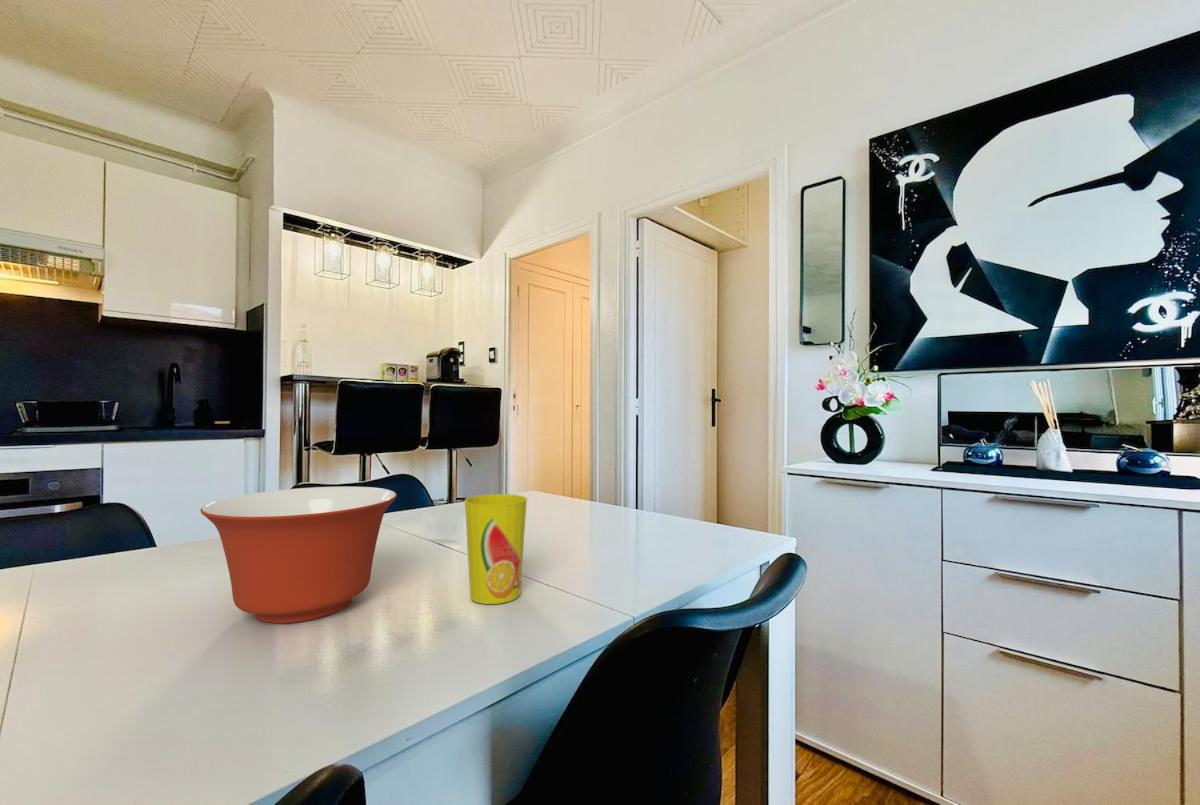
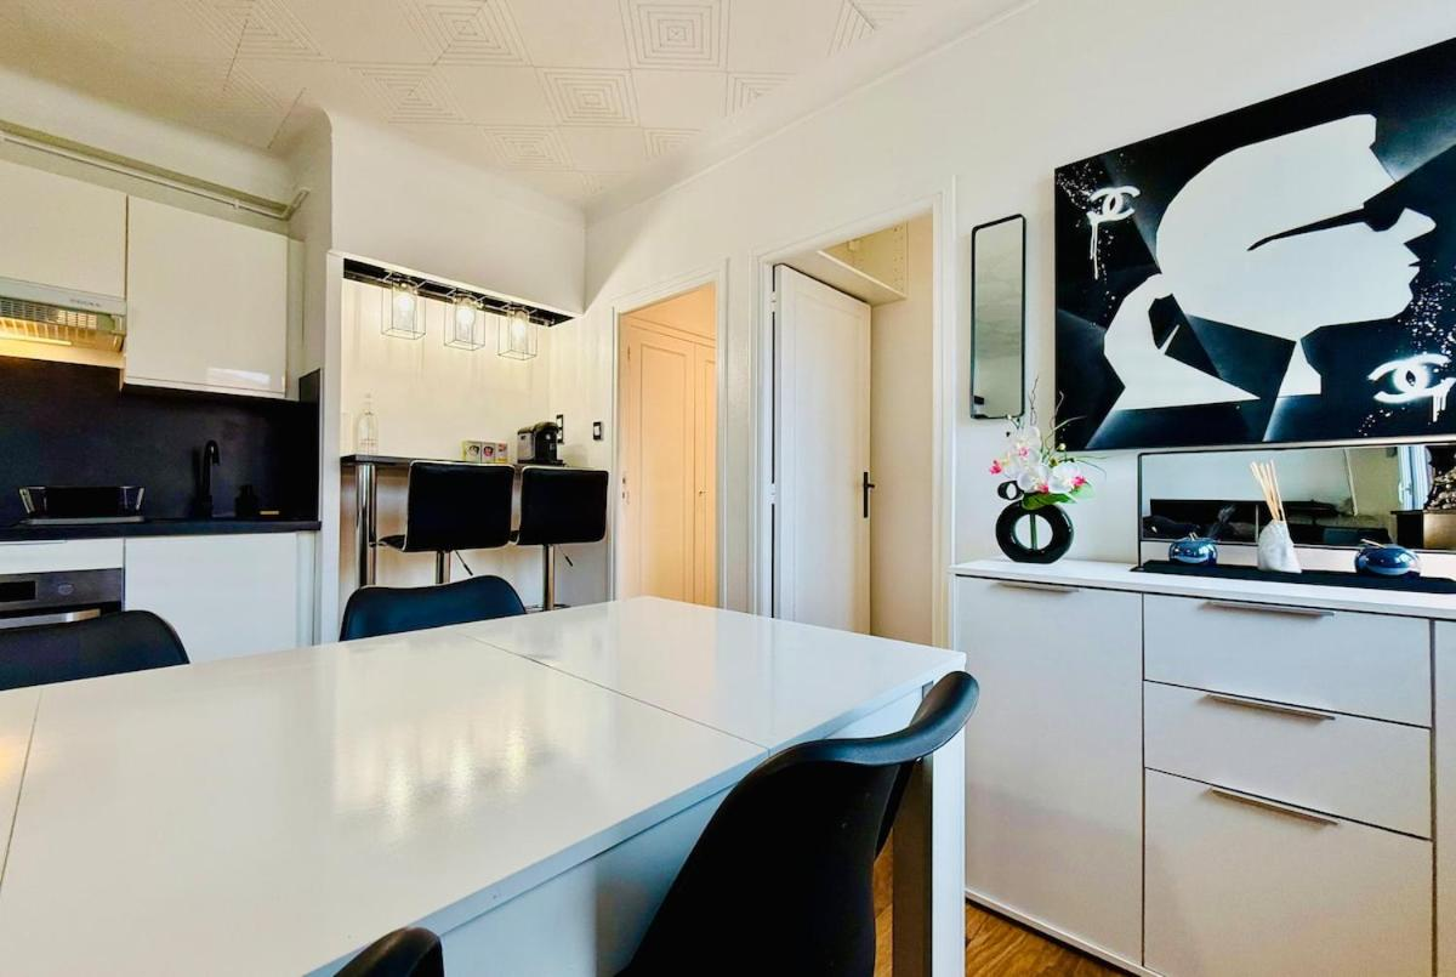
- cup [464,493,528,605]
- mixing bowl [199,486,398,624]
